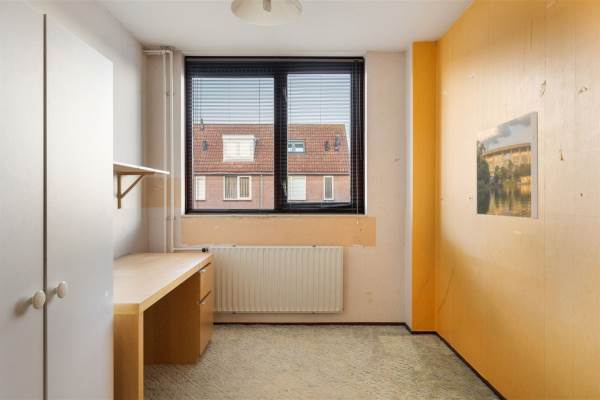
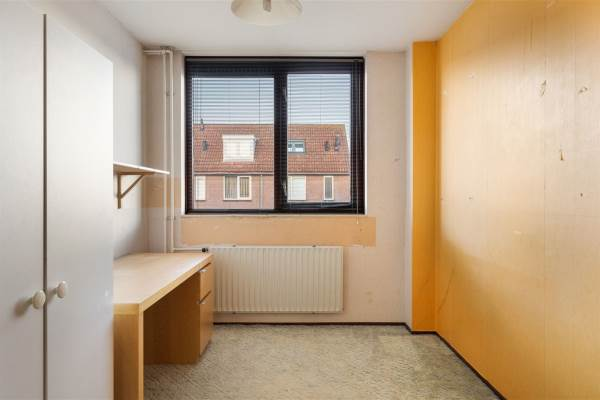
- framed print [475,111,539,220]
